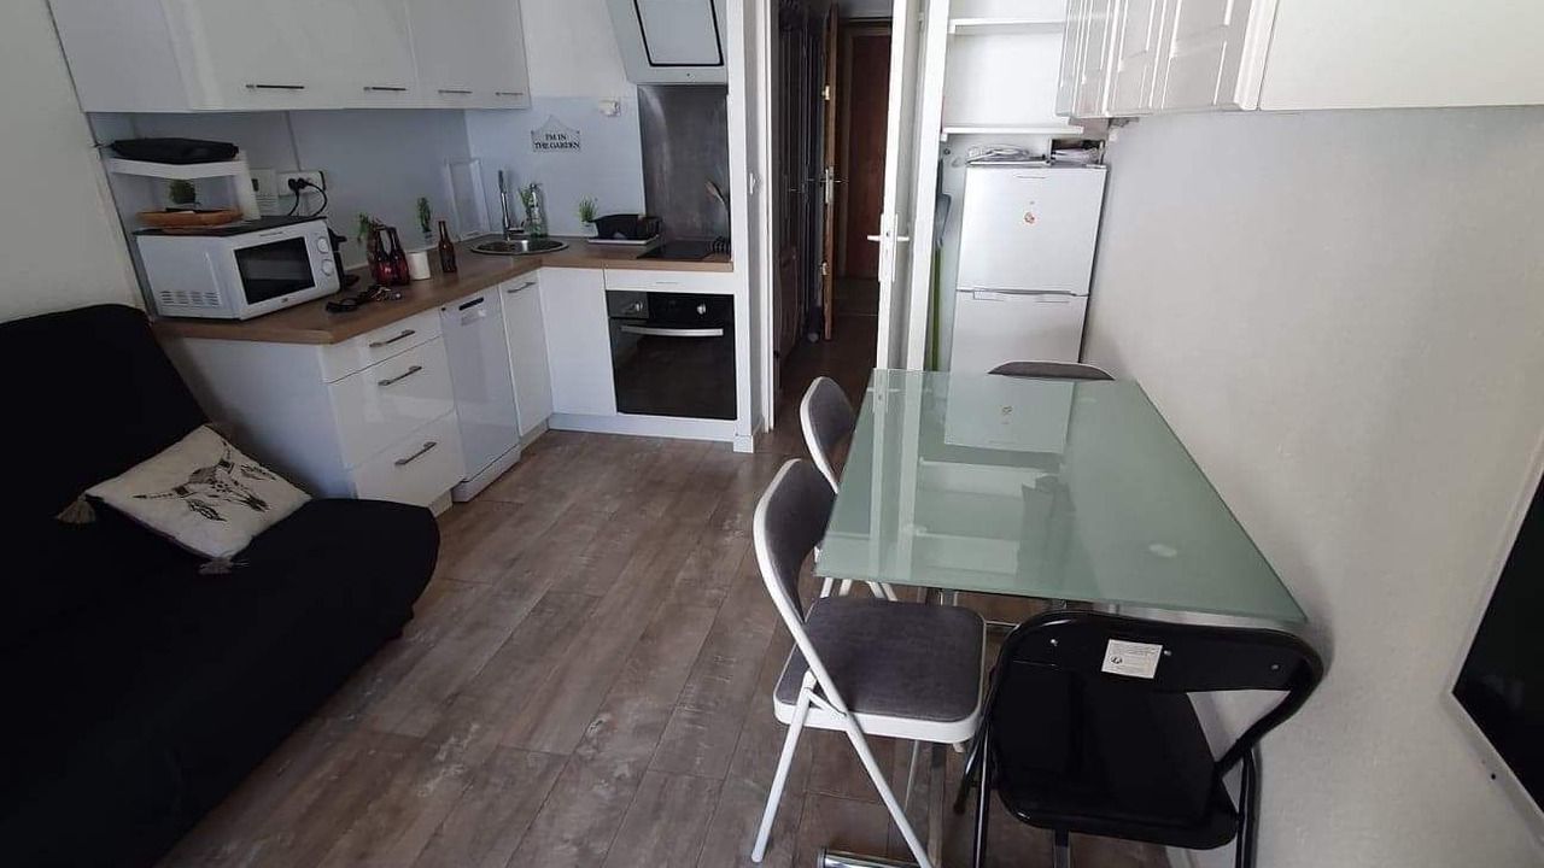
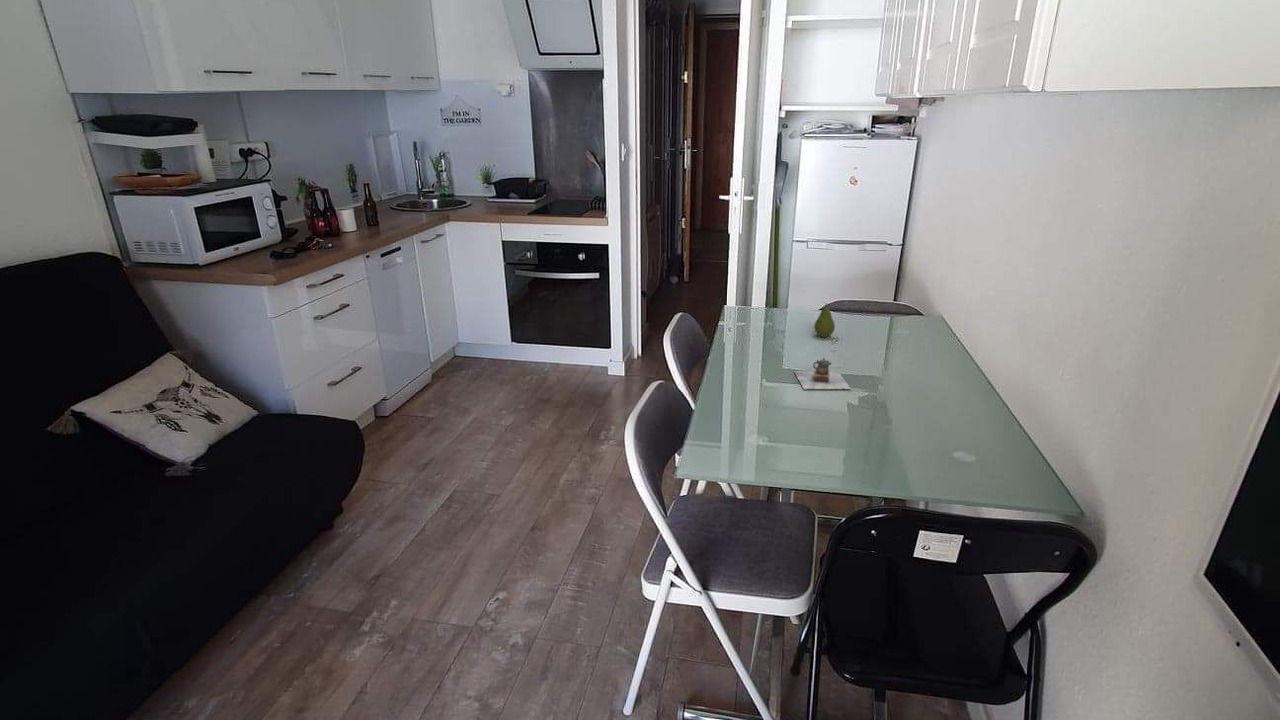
+ fruit [813,303,836,338]
+ teapot [793,357,852,390]
